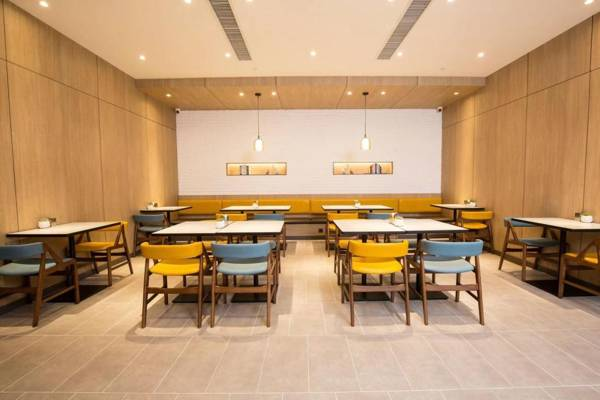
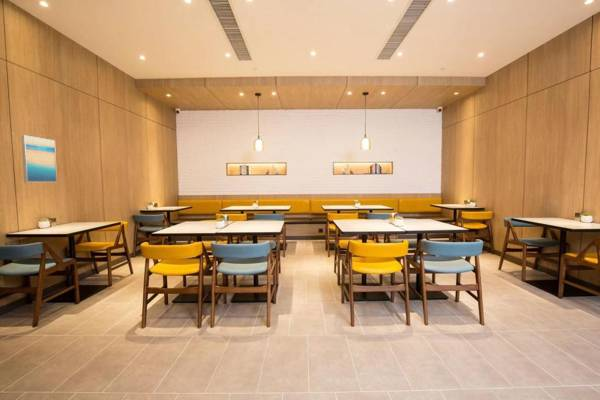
+ wall art [20,134,58,183]
